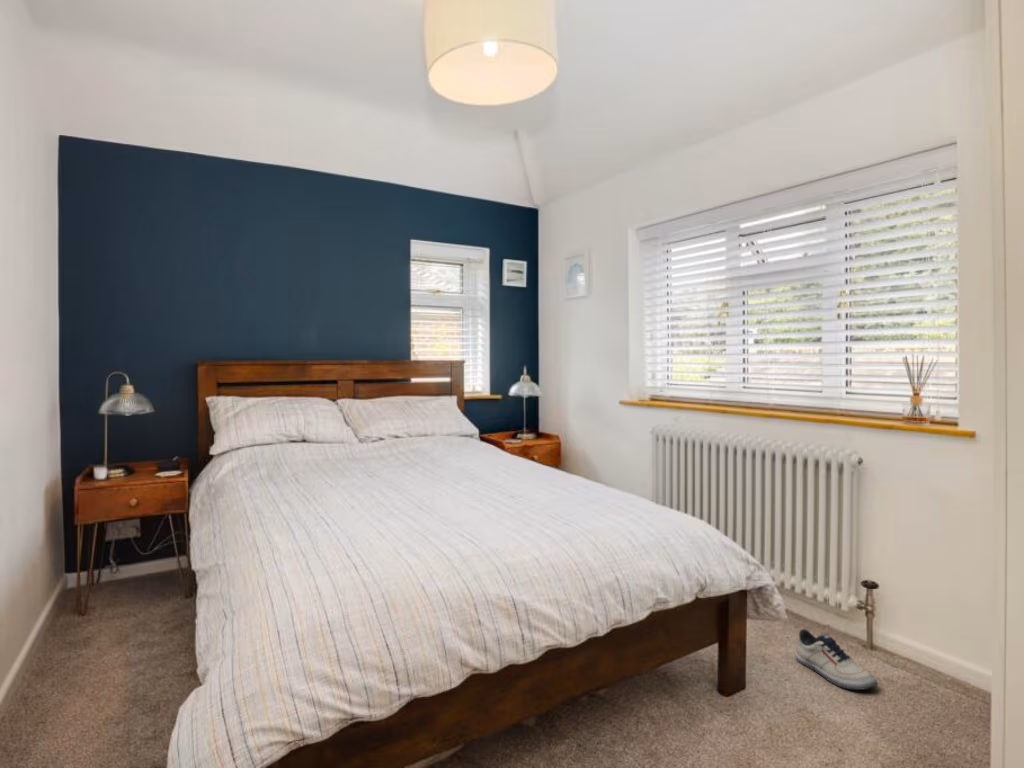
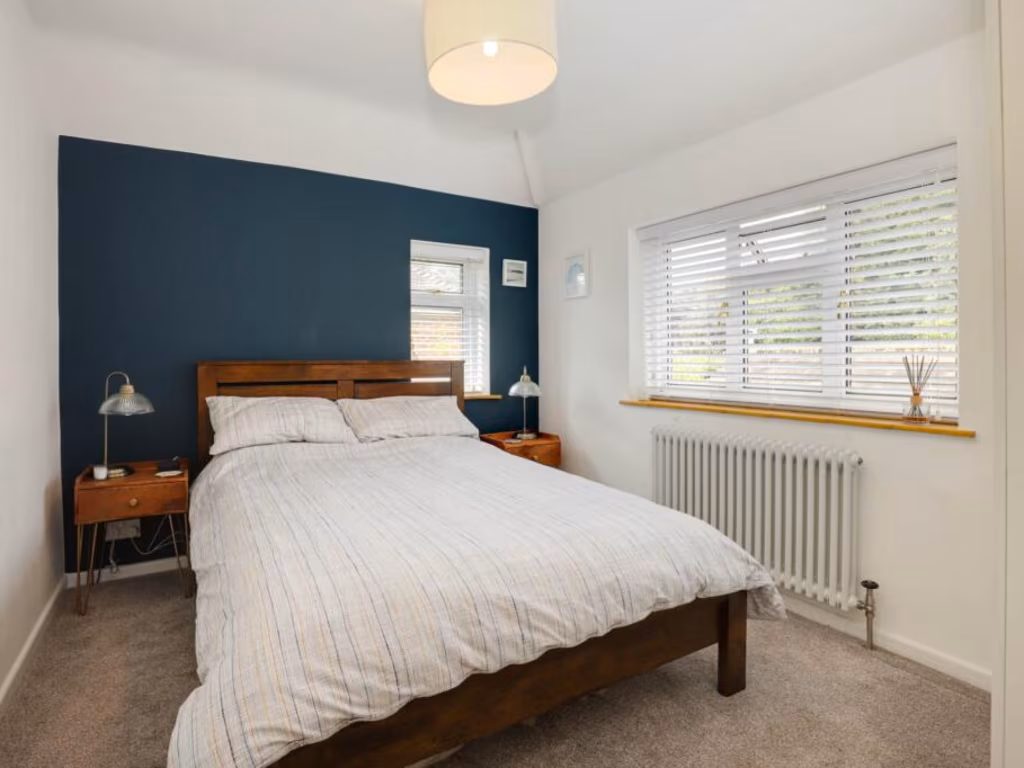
- shoe [794,628,878,691]
